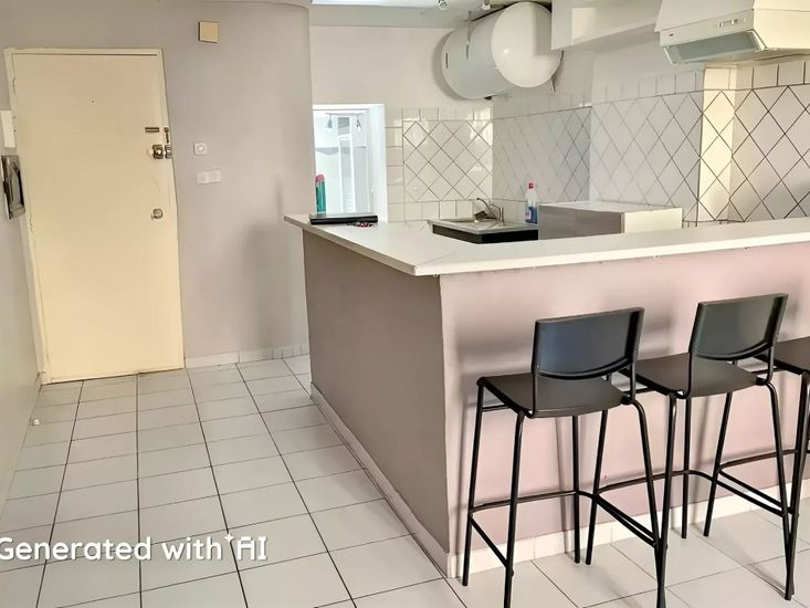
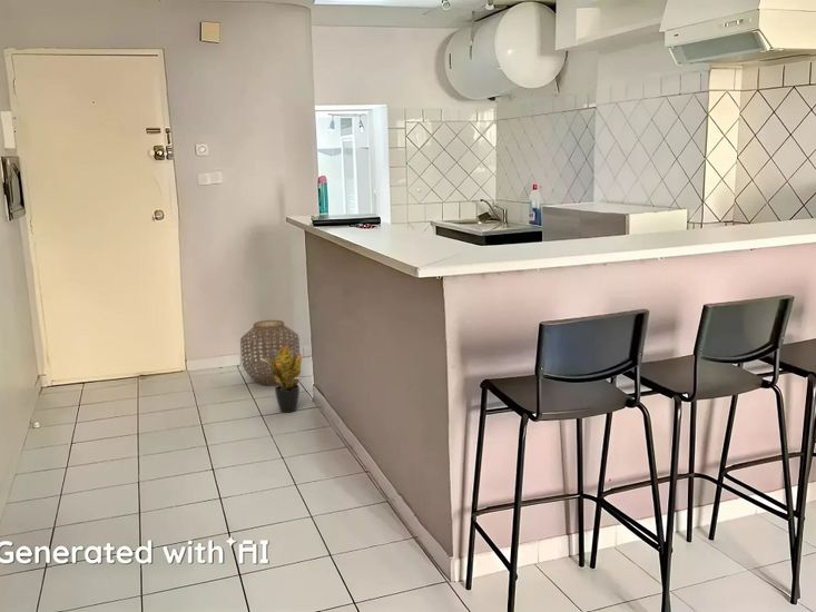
+ potted plant [260,344,303,414]
+ woven basket [239,319,301,387]
